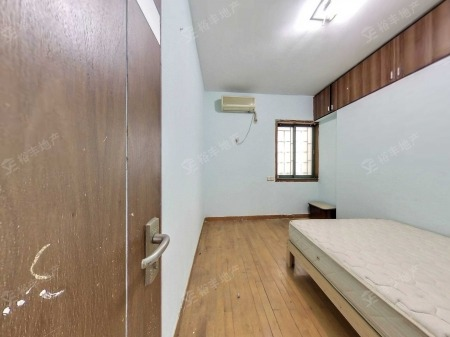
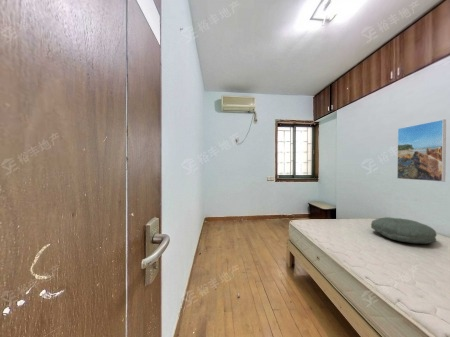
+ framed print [396,118,447,183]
+ pillow [370,216,438,245]
